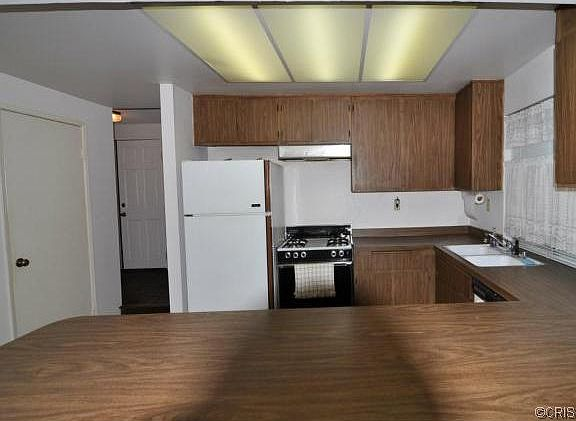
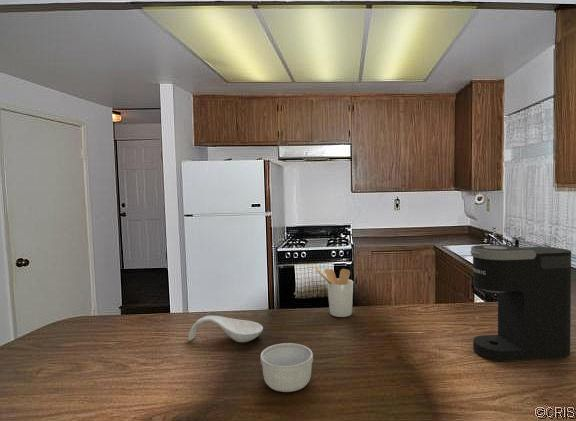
+ coffee maker [469,243,572,362]
+ spoon rest [188,315,264,343]
+ ramekin [260,342,314,393]
+ utensil holder [315,267,354,318]
